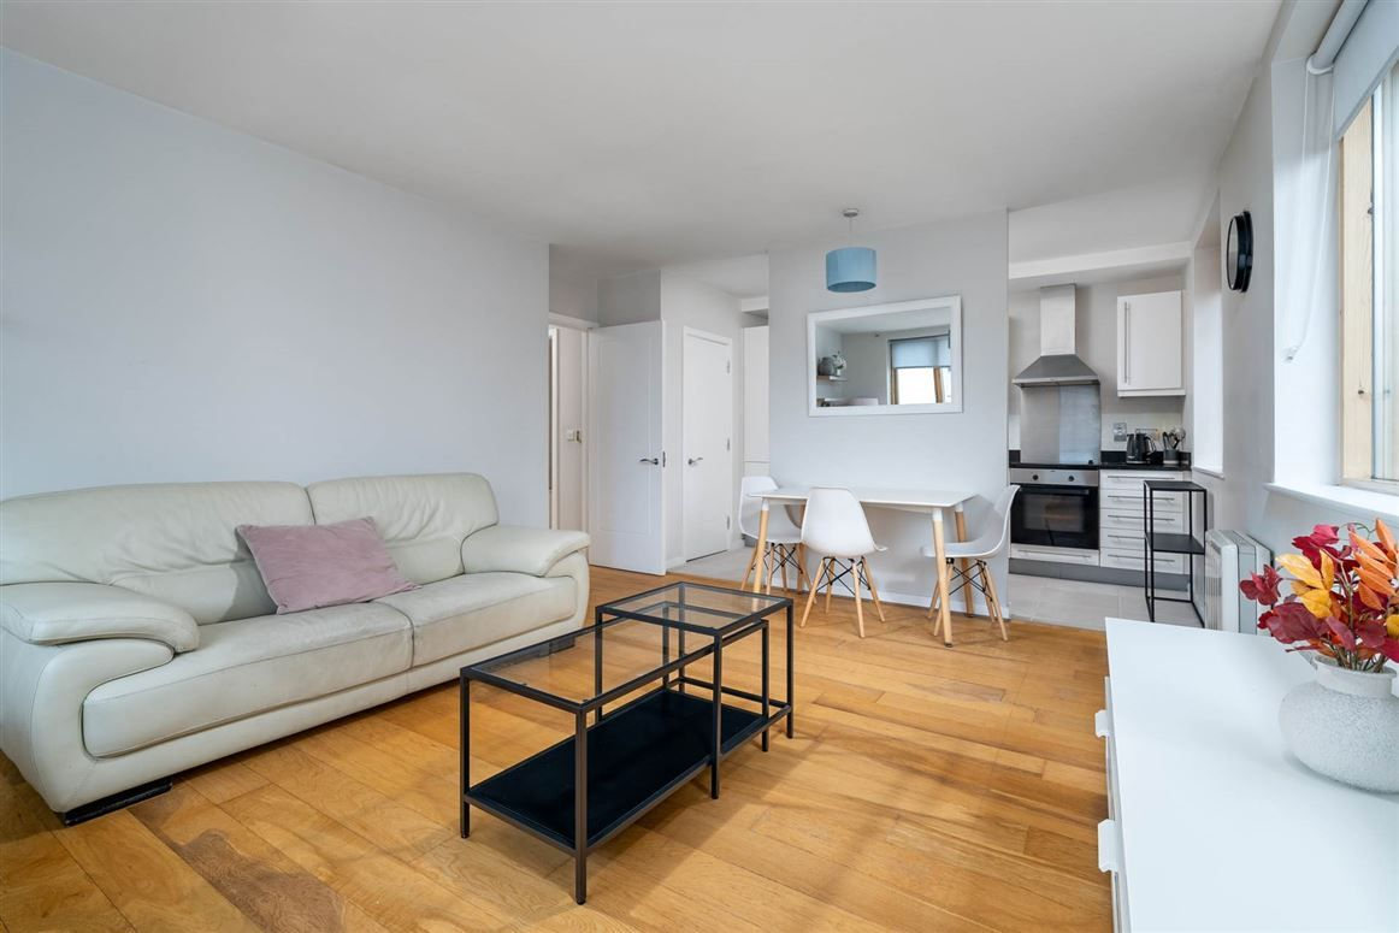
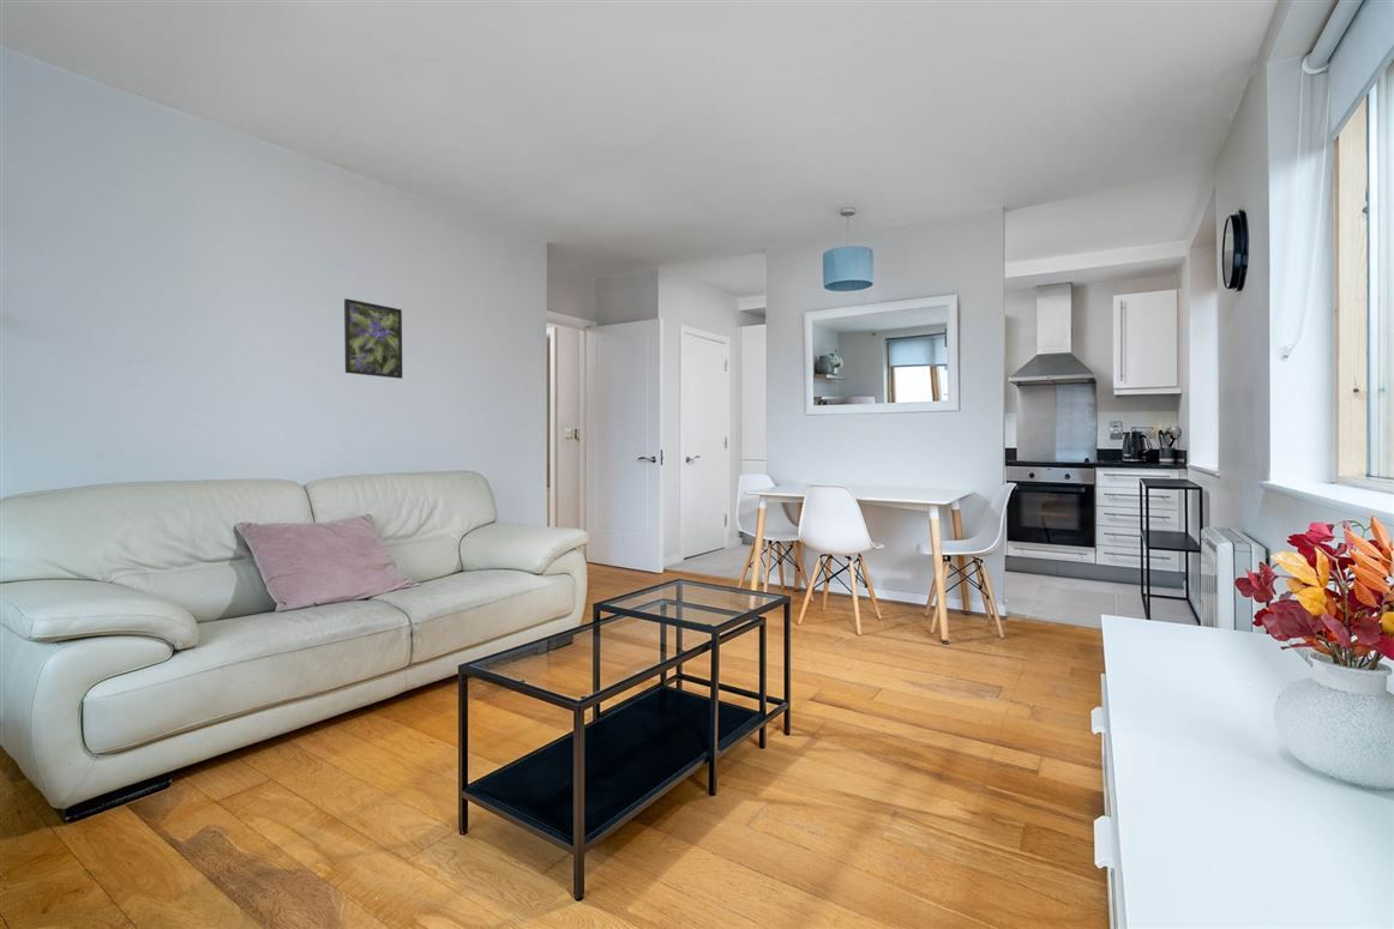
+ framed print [343,297,403,380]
